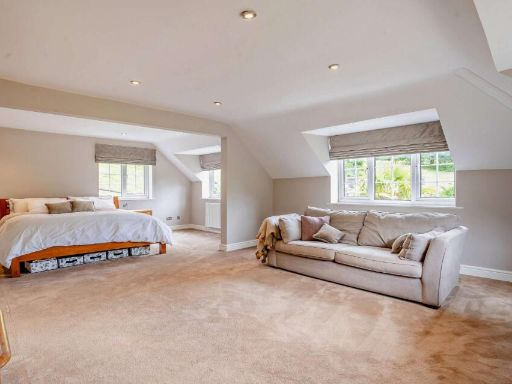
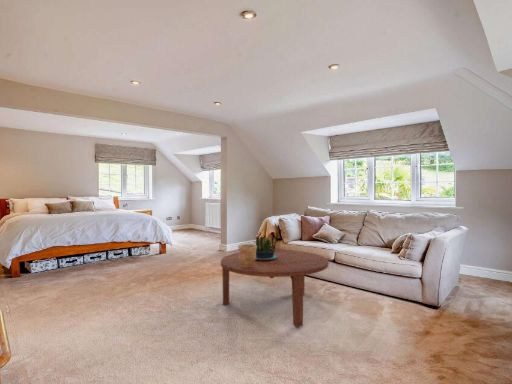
+ potted plant [254,236,277,260]
+ coffee table [220,249,329,328]
+ ceramic vessel [237,243,257,268]
